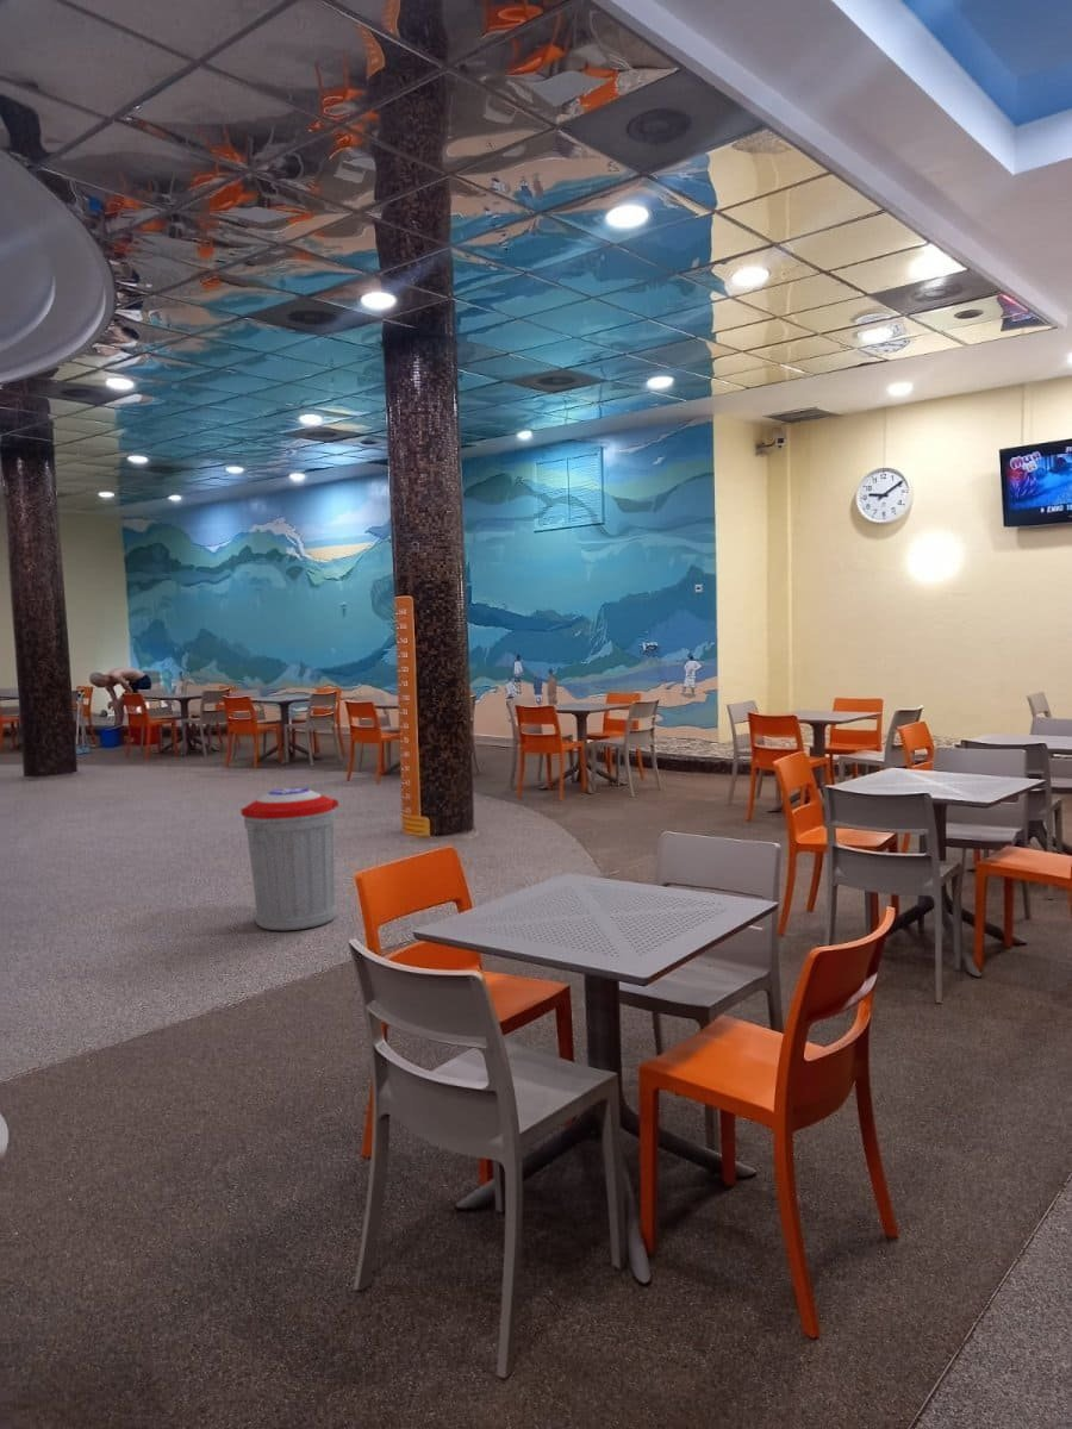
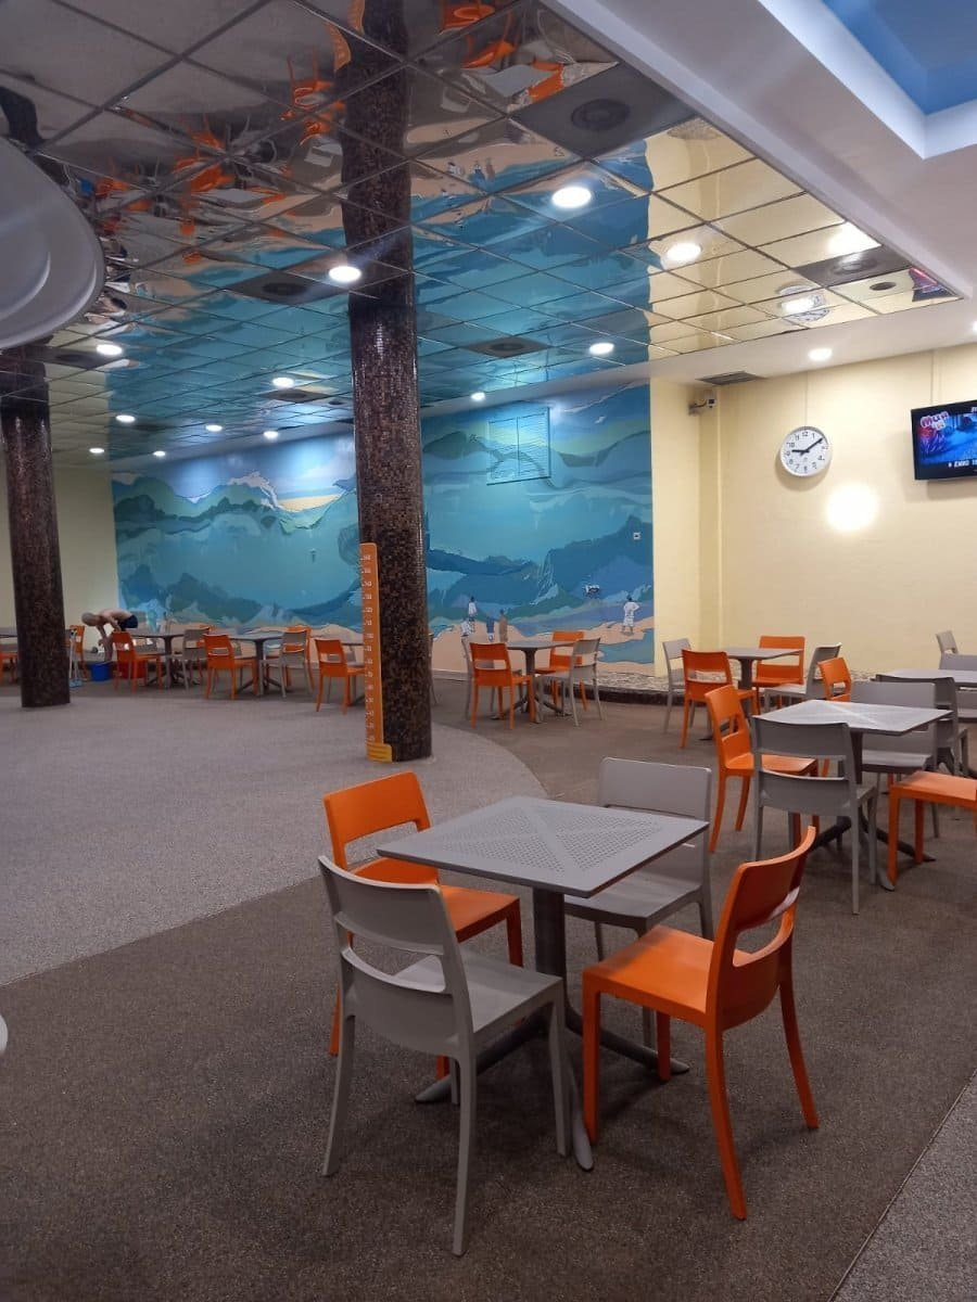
- trash can [239,787,339,931]
